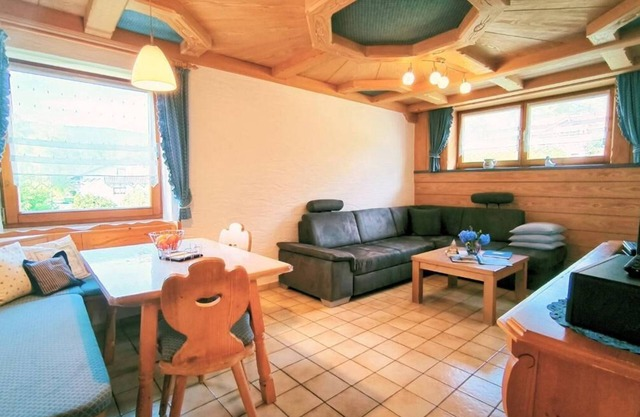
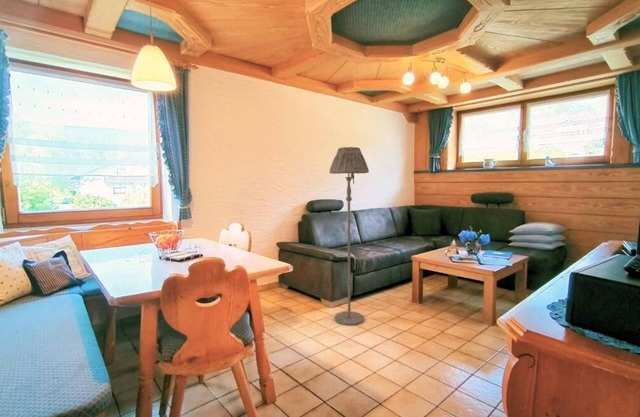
+ floor lamp [328,146,370,327]
